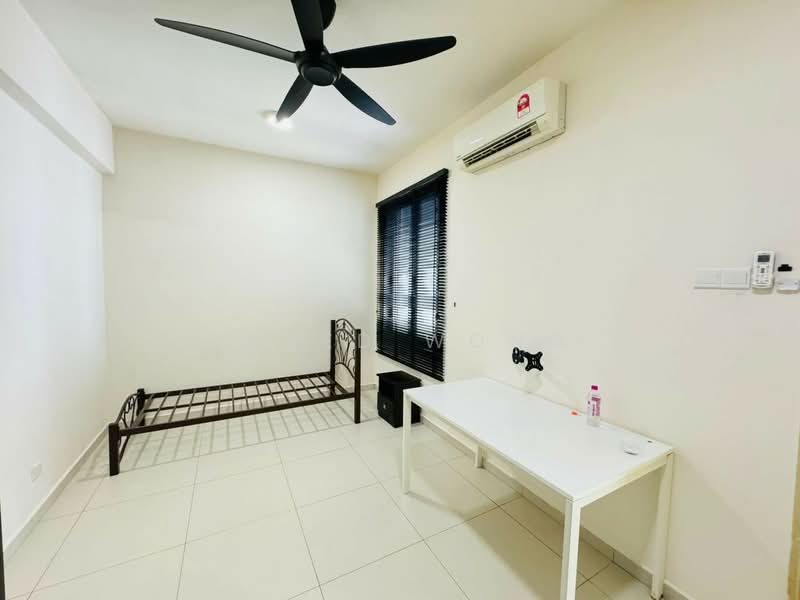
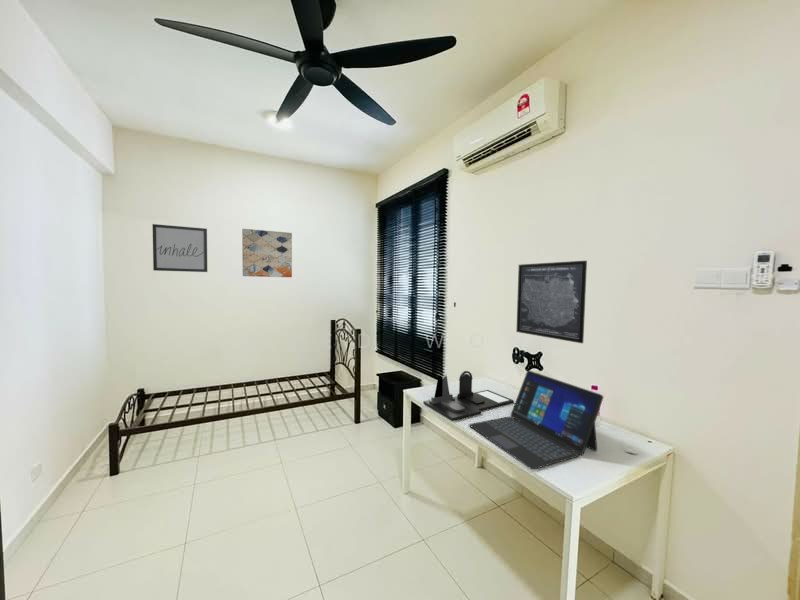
+ laptop [468,369,604,470]
+ wall art [241,228,293,278]
+ wall art [151,223,208,273]
+ wall art [515,260,588,344]
+ desk organizer [422,370,515,422]
